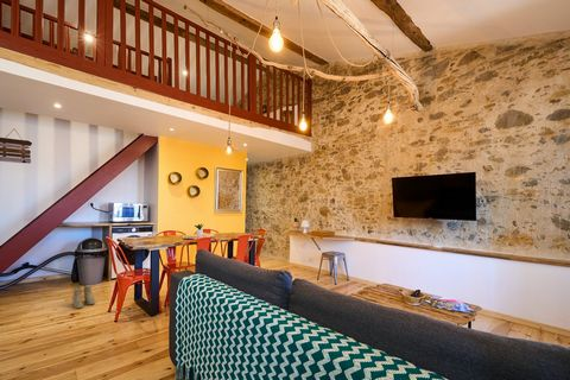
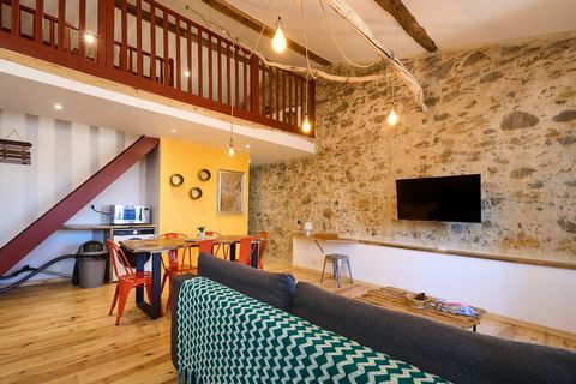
- boots [71,283,96,310]
